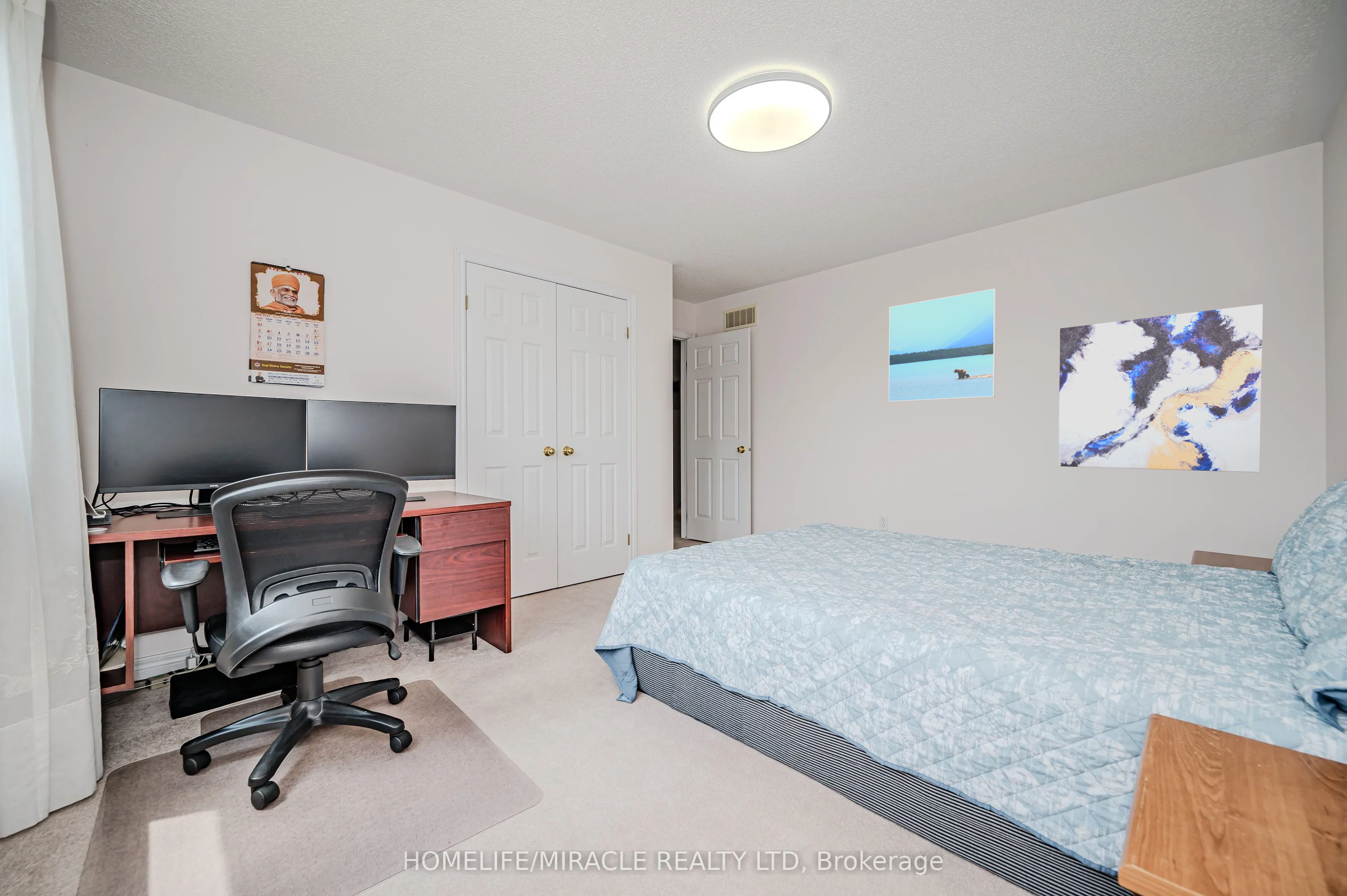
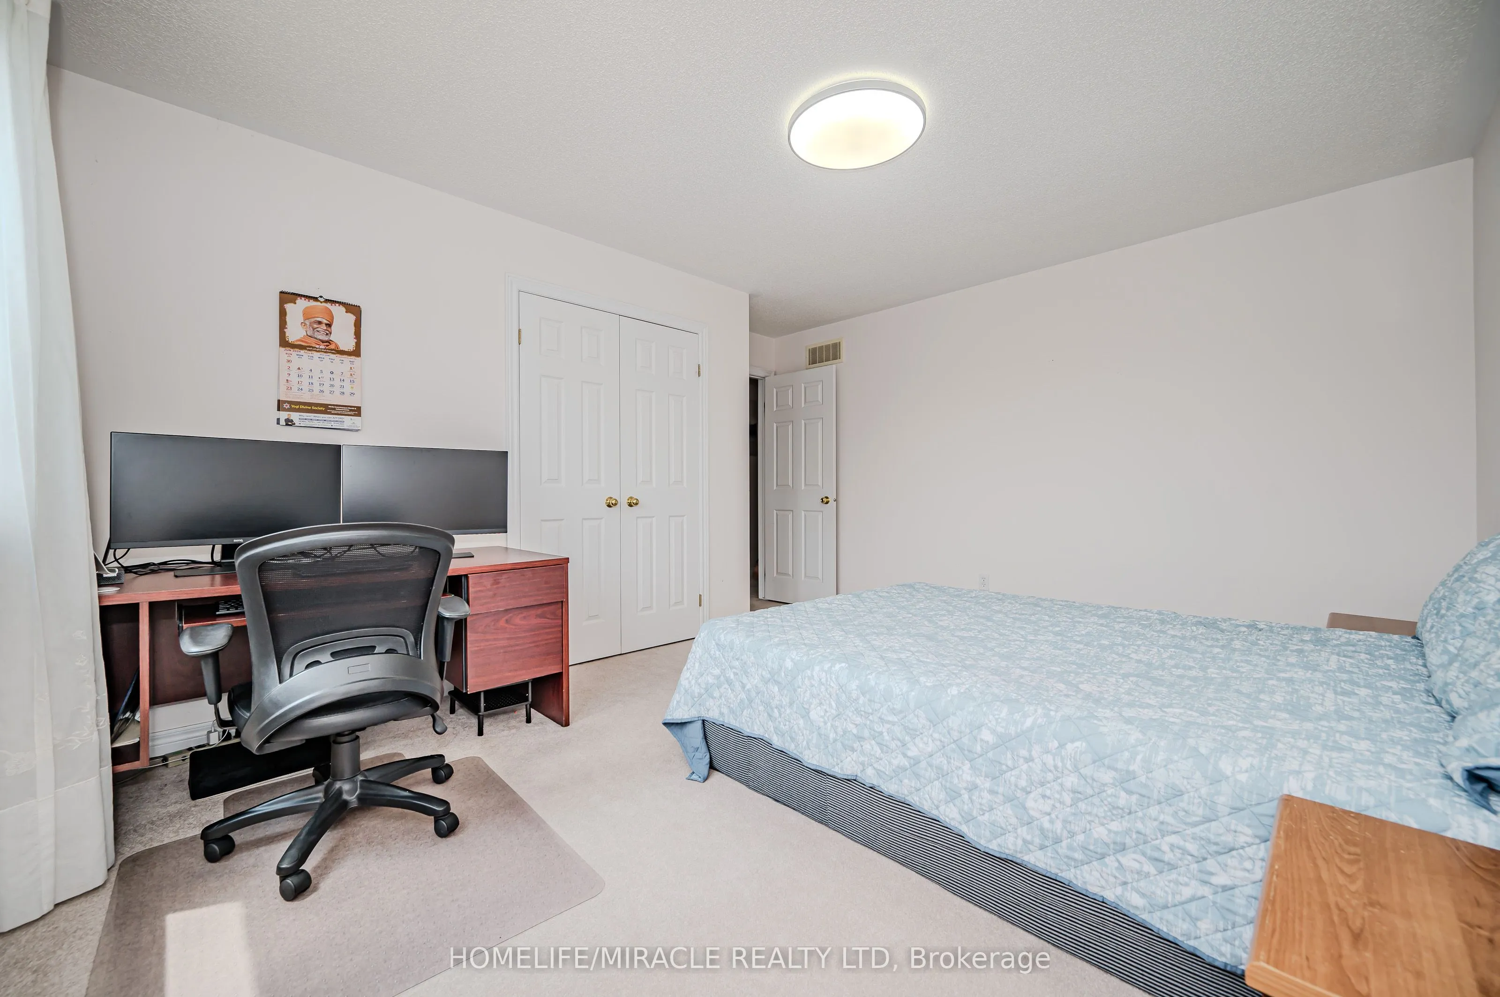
- wall art [1058,304,1264,473]
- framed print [888,288,996,402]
